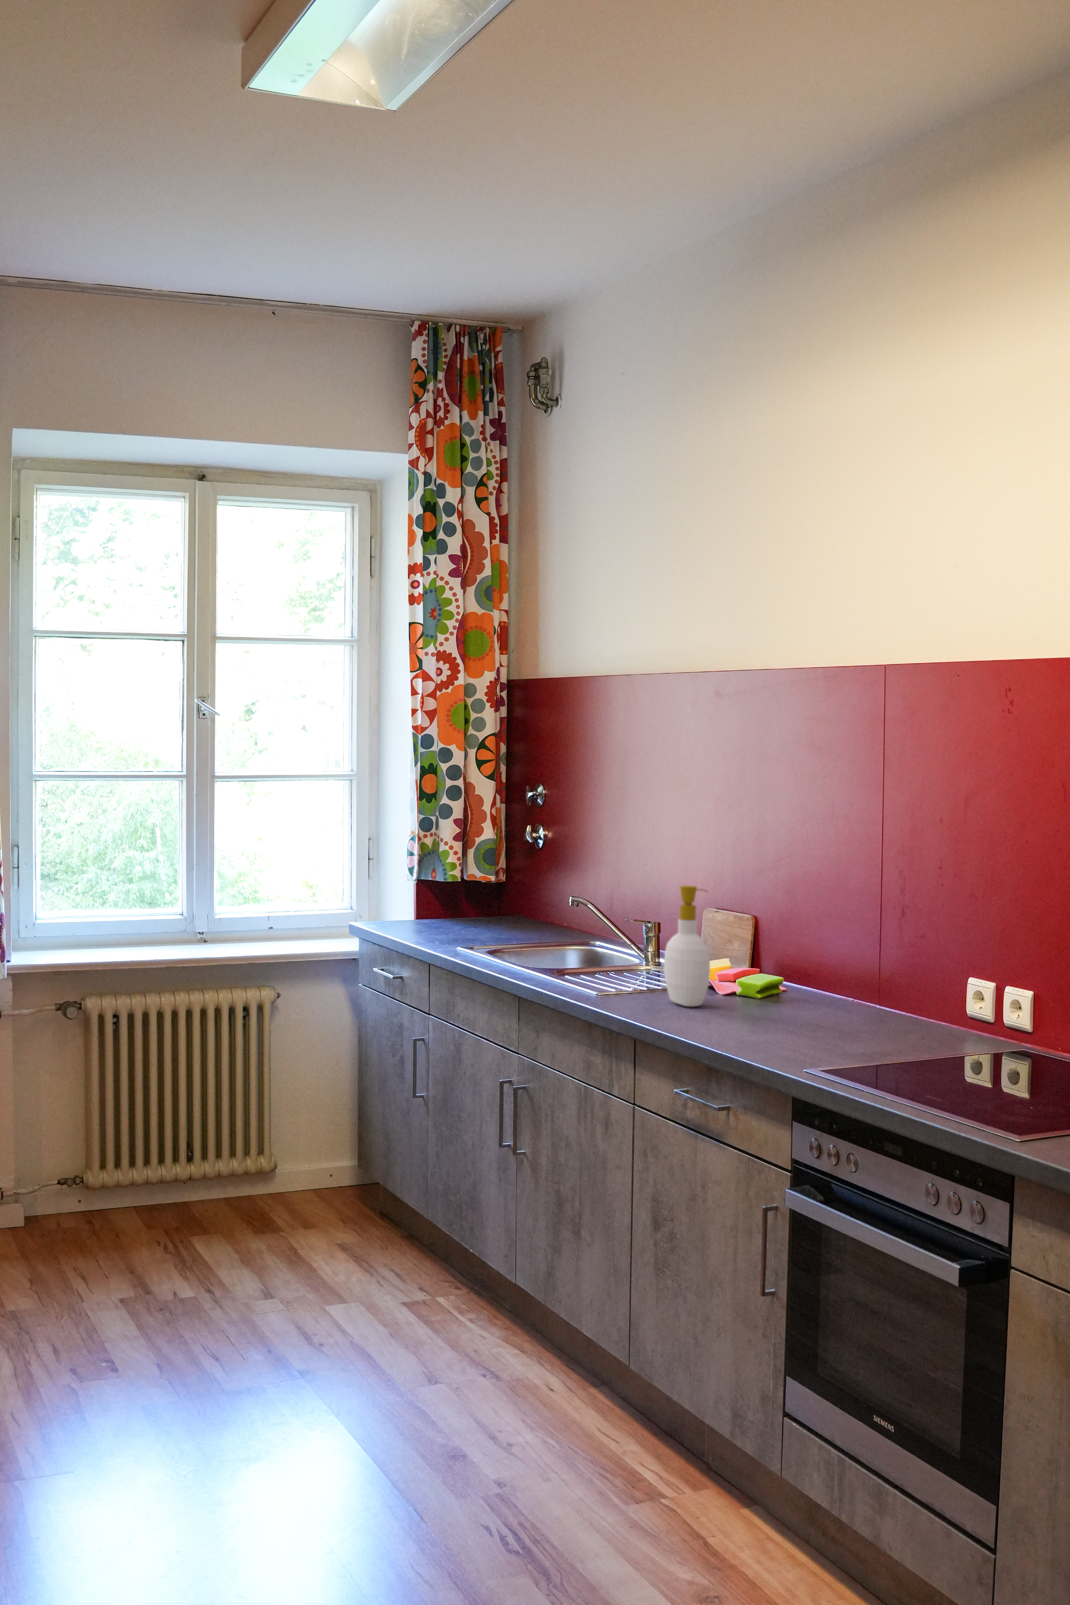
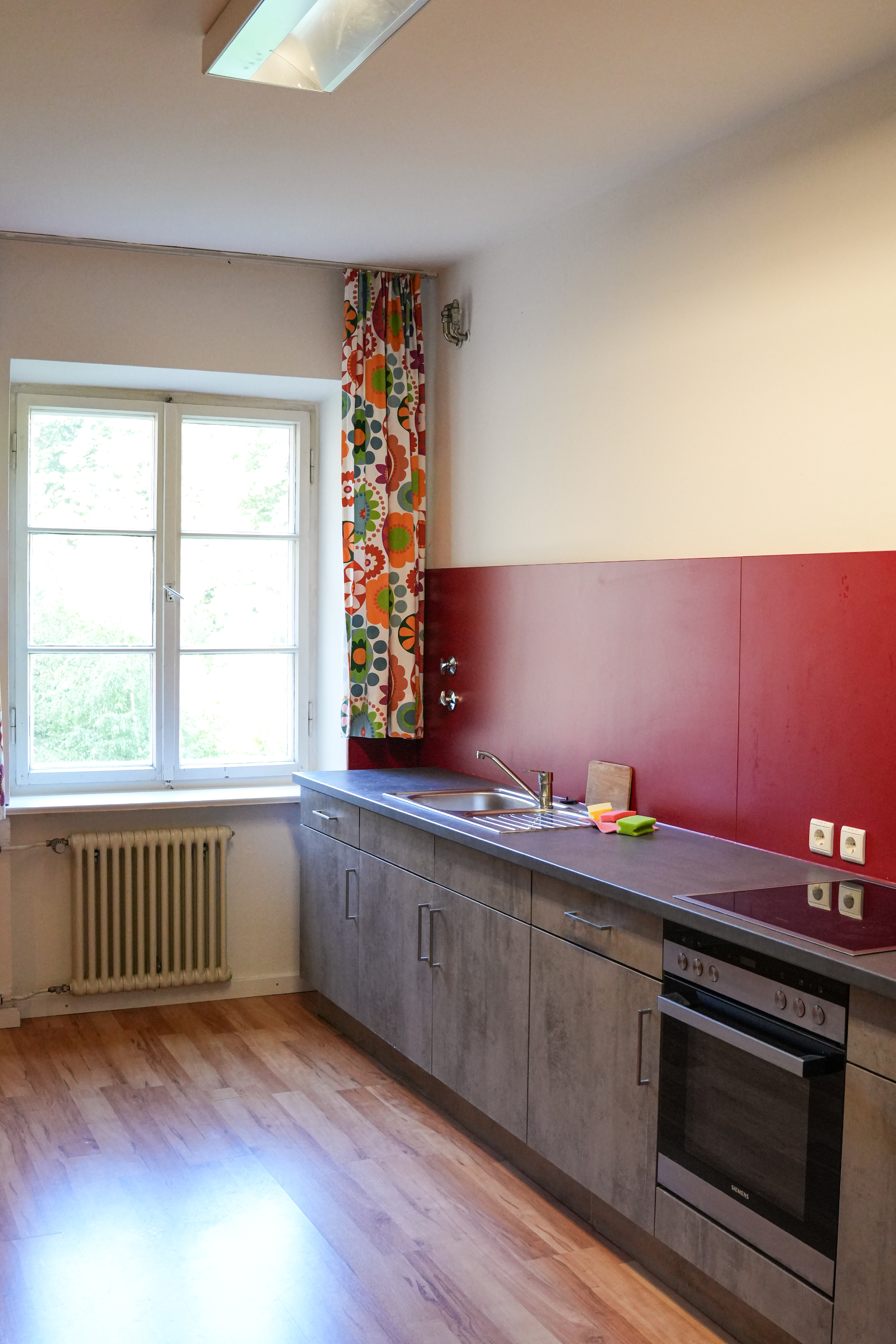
- soap bottle [664,885,711,1007]
